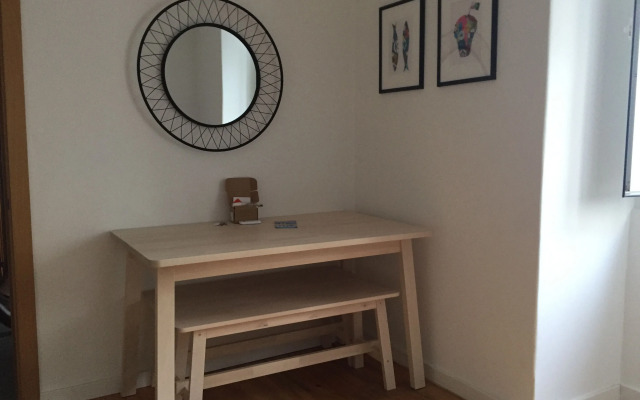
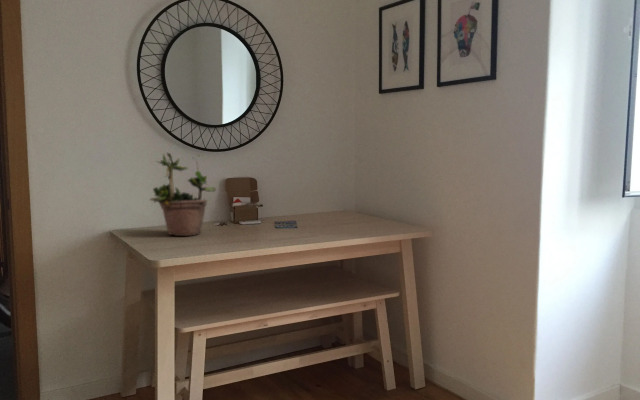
+ potted plant [149,151,217,237]
